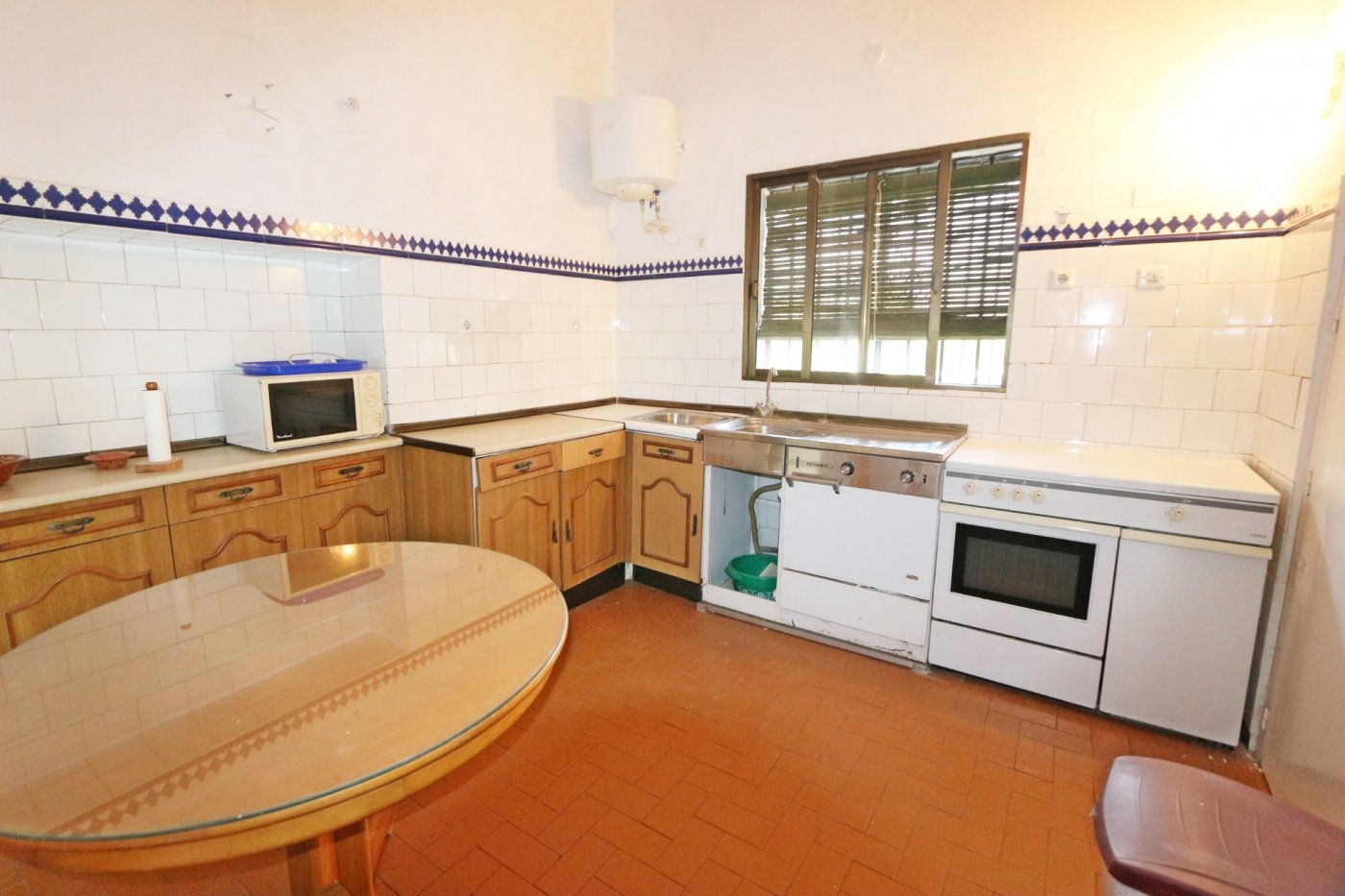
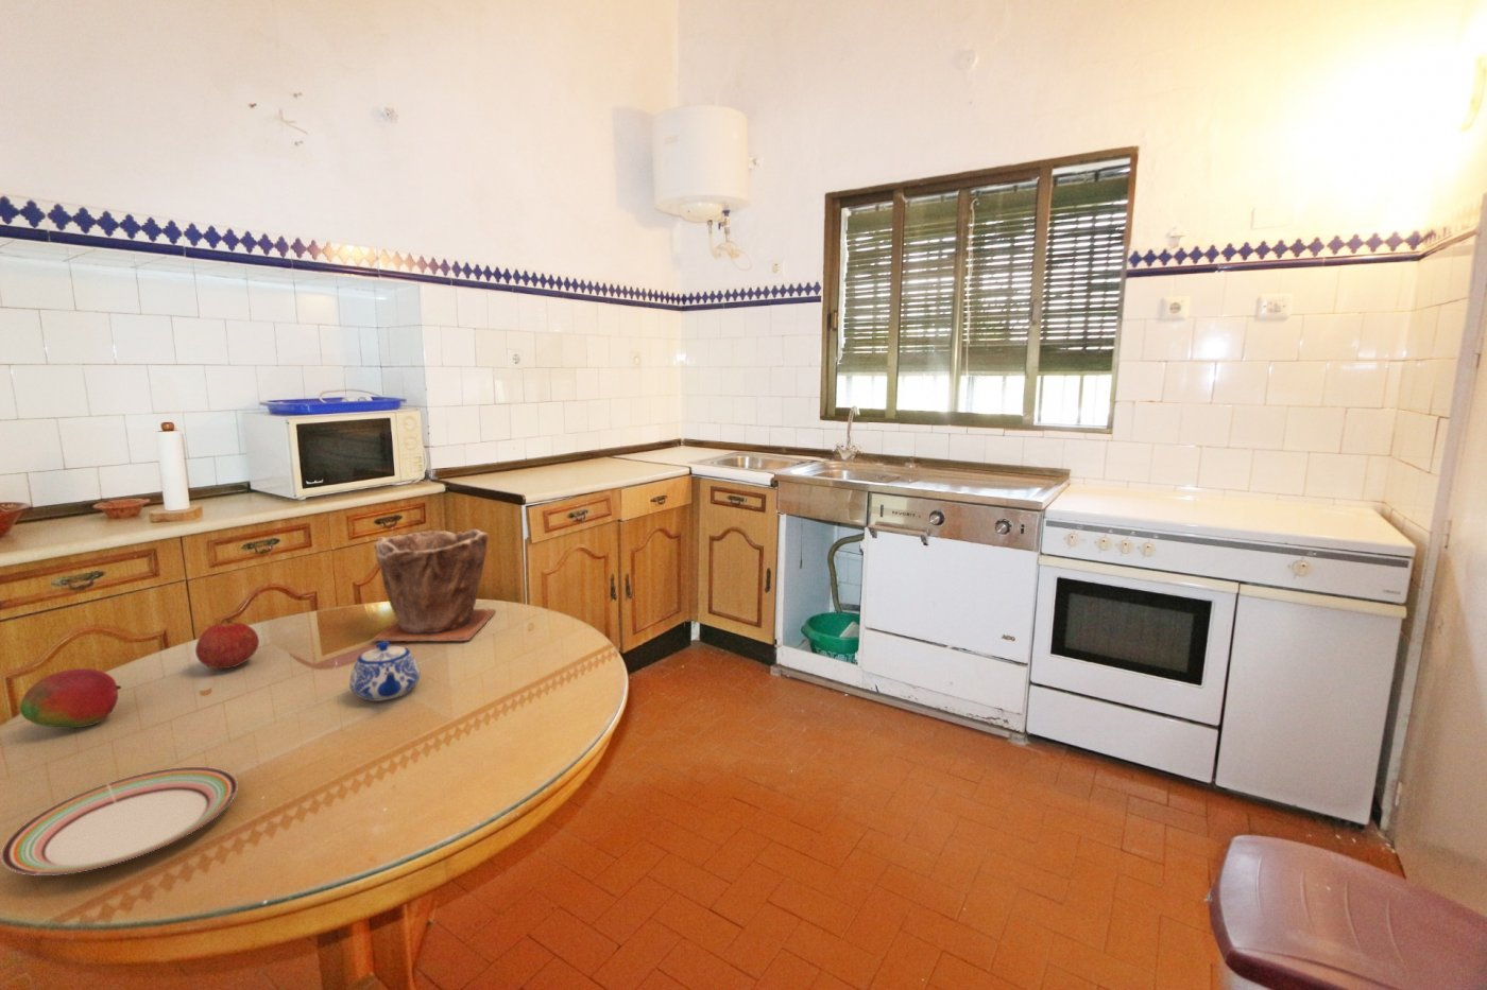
+ fruit [19,667,122,728]
+ fruit [195,619,260,670]
+ teapot [348,641,420,703]
+ plate [0,766,239,876]
+ plant pot [370,528,498,643]
